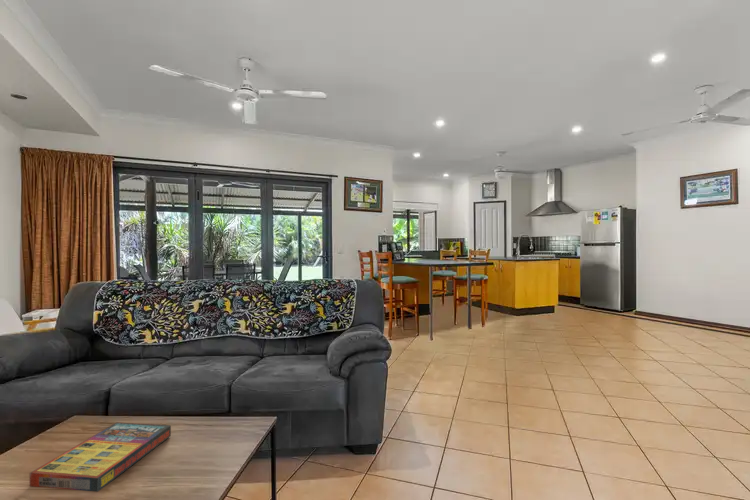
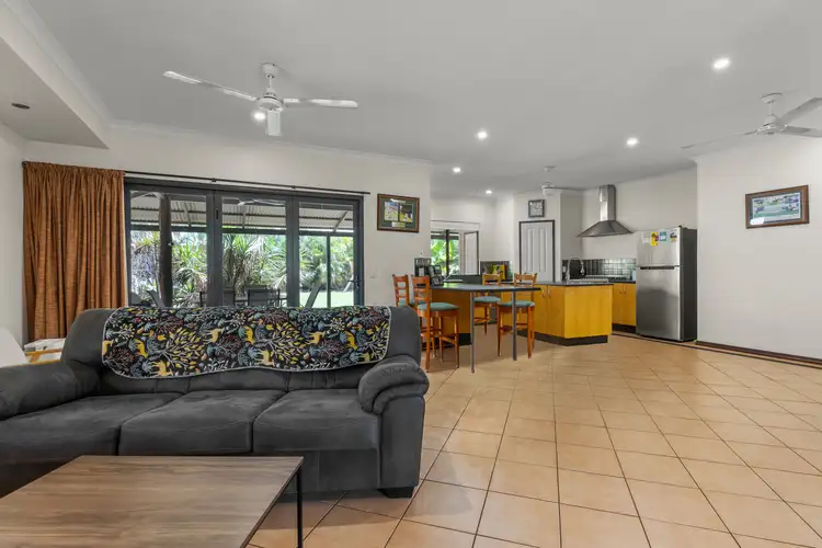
- game compilation box [29,421,172,493]
